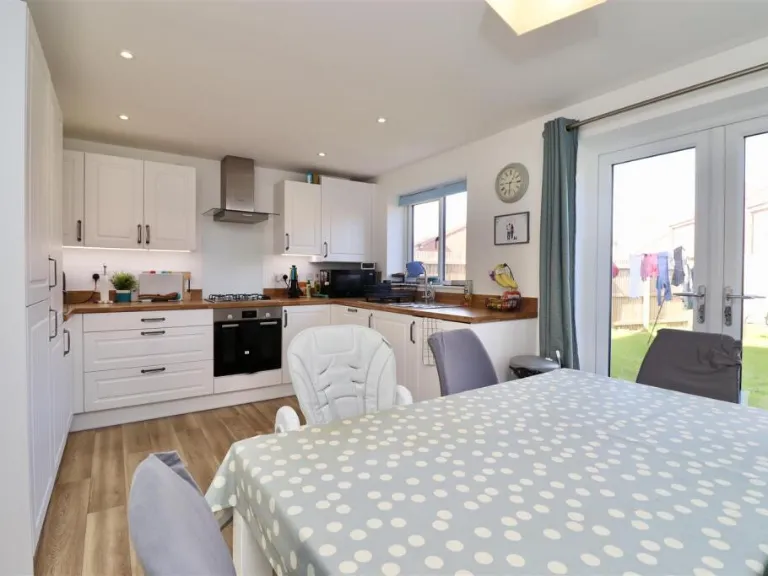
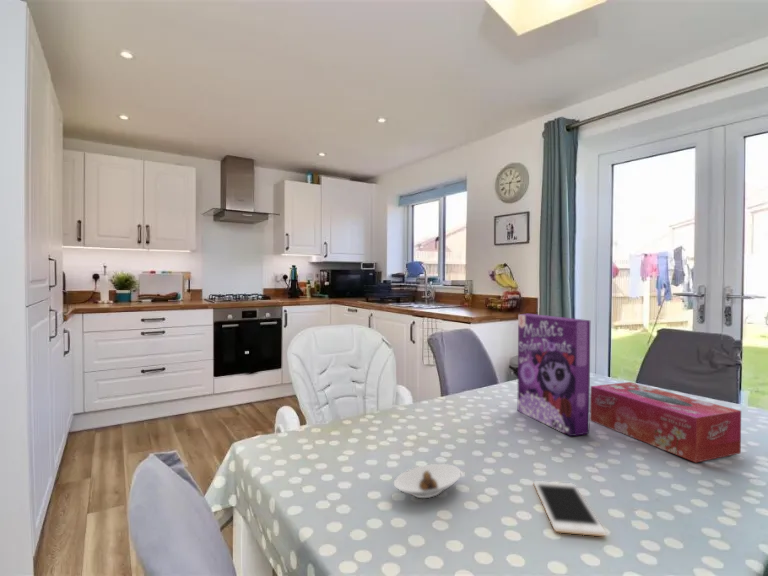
+ tissue box [589,381,742,463]
+ cell phone [533,480,607,537]
+ saucer [393,463,462,499]
+ cereal box [517,313,591,437]
